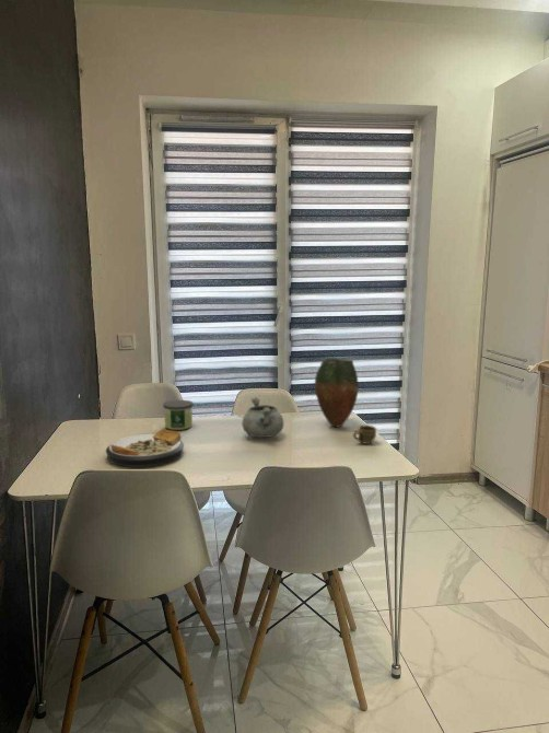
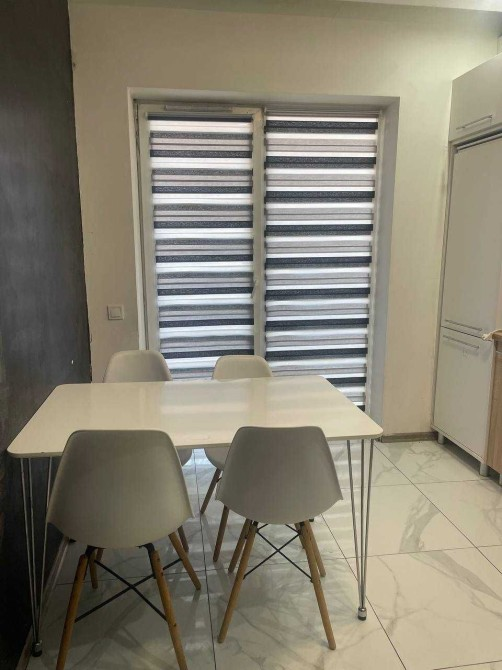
- candle [162,399,195,431]
- vase [314,358,360,428]
- decorative bowl [241,396,284,439]
- plate [105,429,185,468]
- cup [352,424,377,445]
